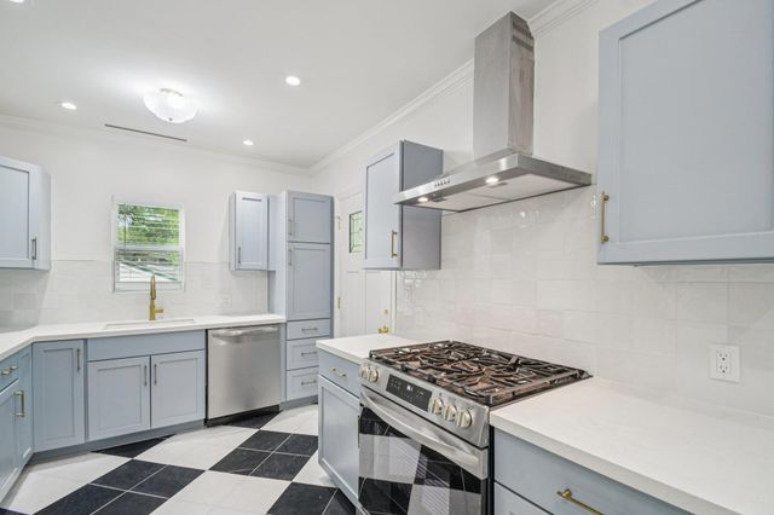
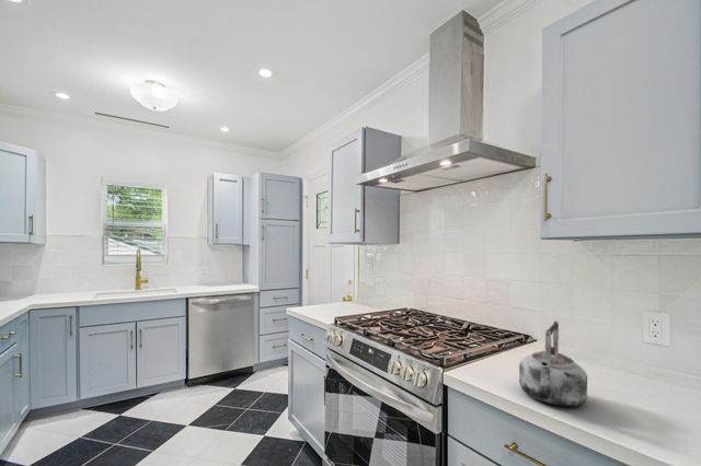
+ kettle [518,319,588,407]
